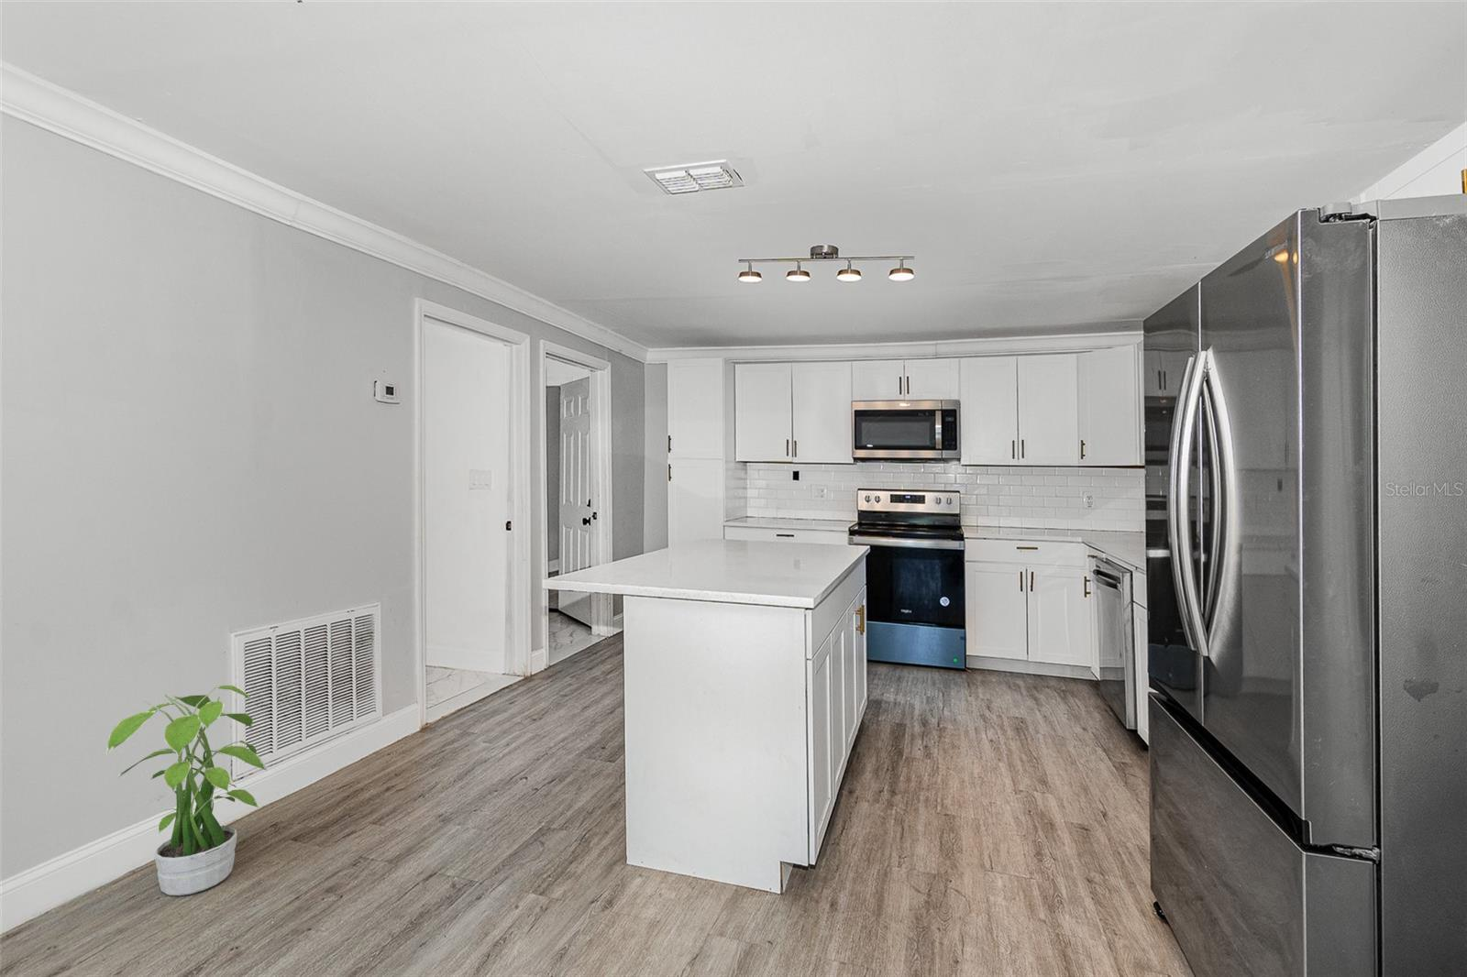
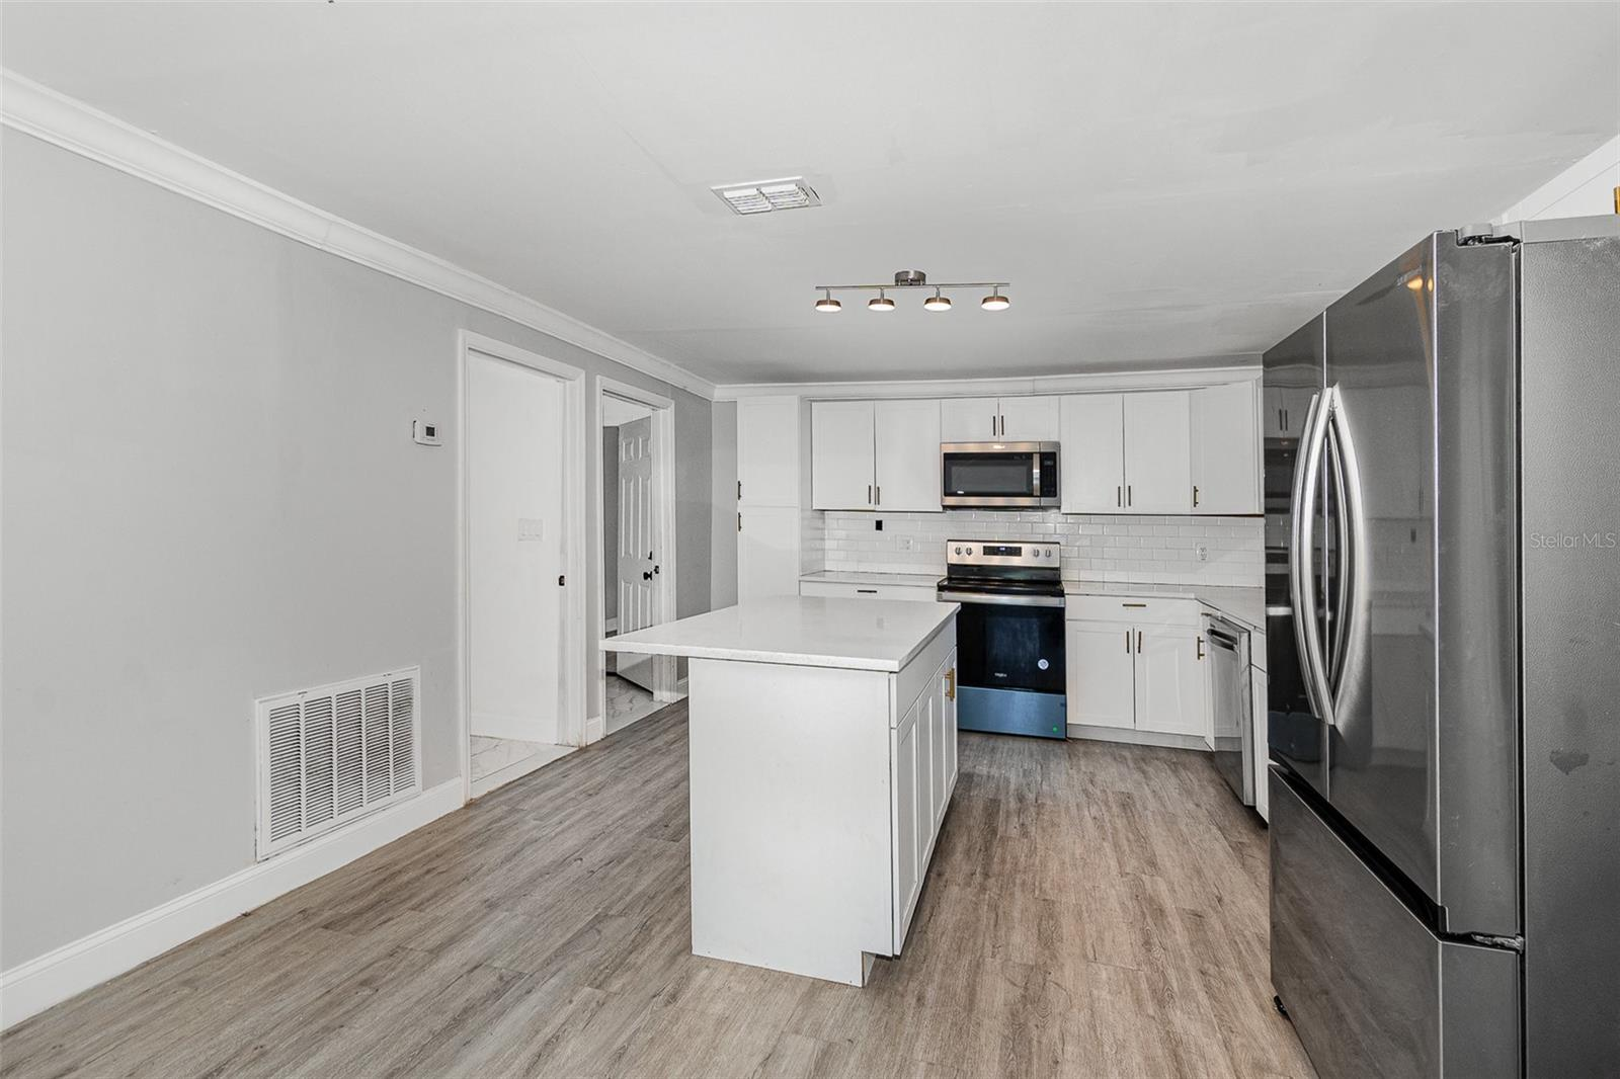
- potted plant [105,684,268,896]
